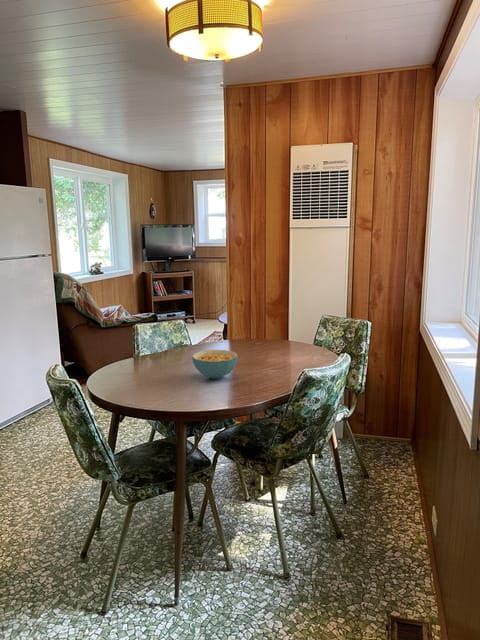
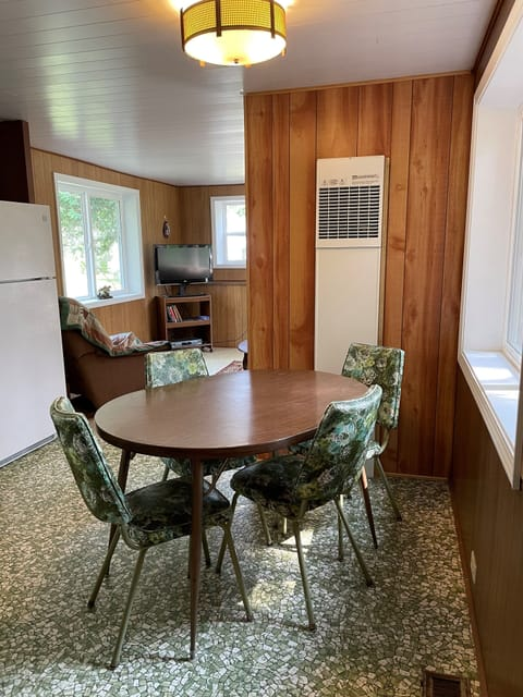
- cereal bowl [191,349,239,380]
